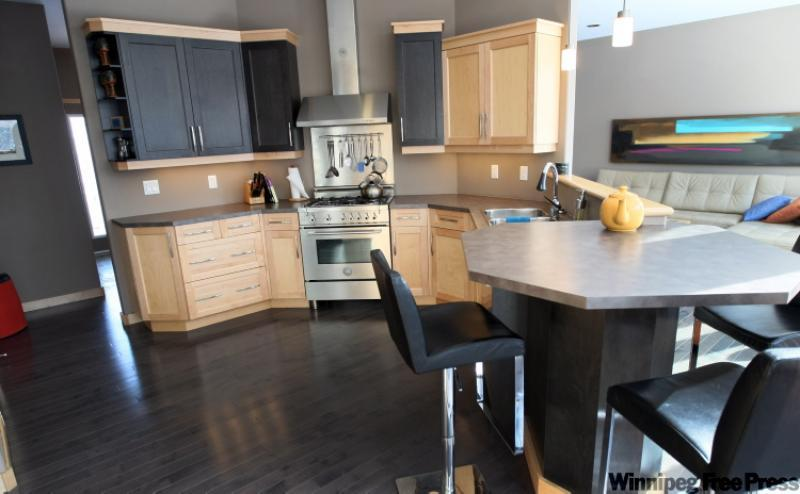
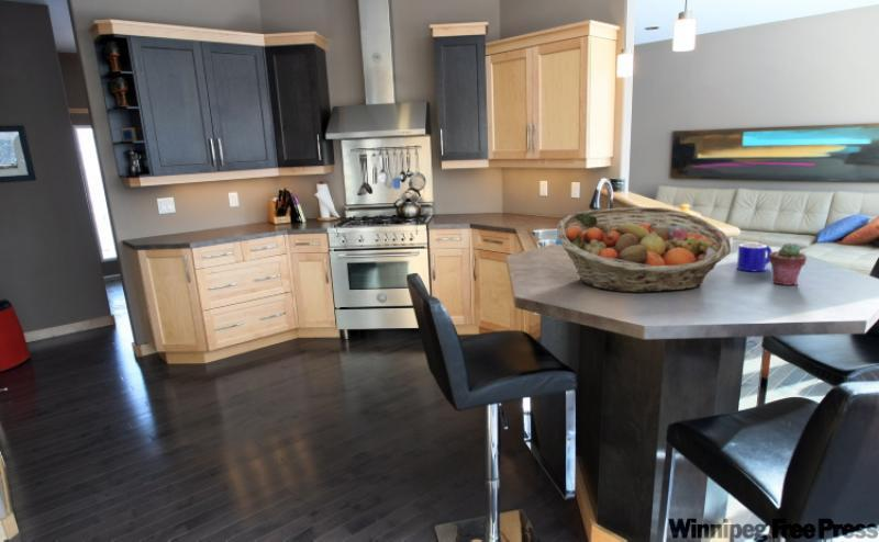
+ mug [736,242,774,272]
+ potted succulent [769,241,808,286]
+ fruit basket [556,206,732,294]
